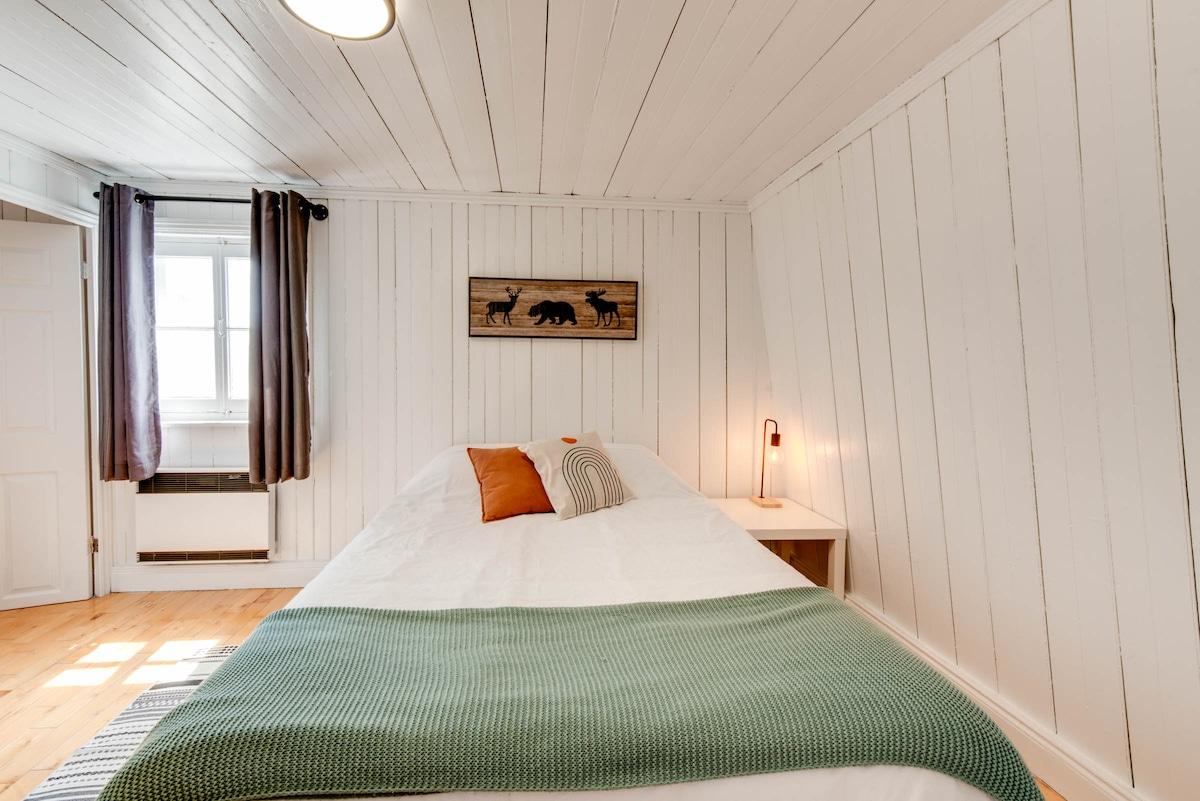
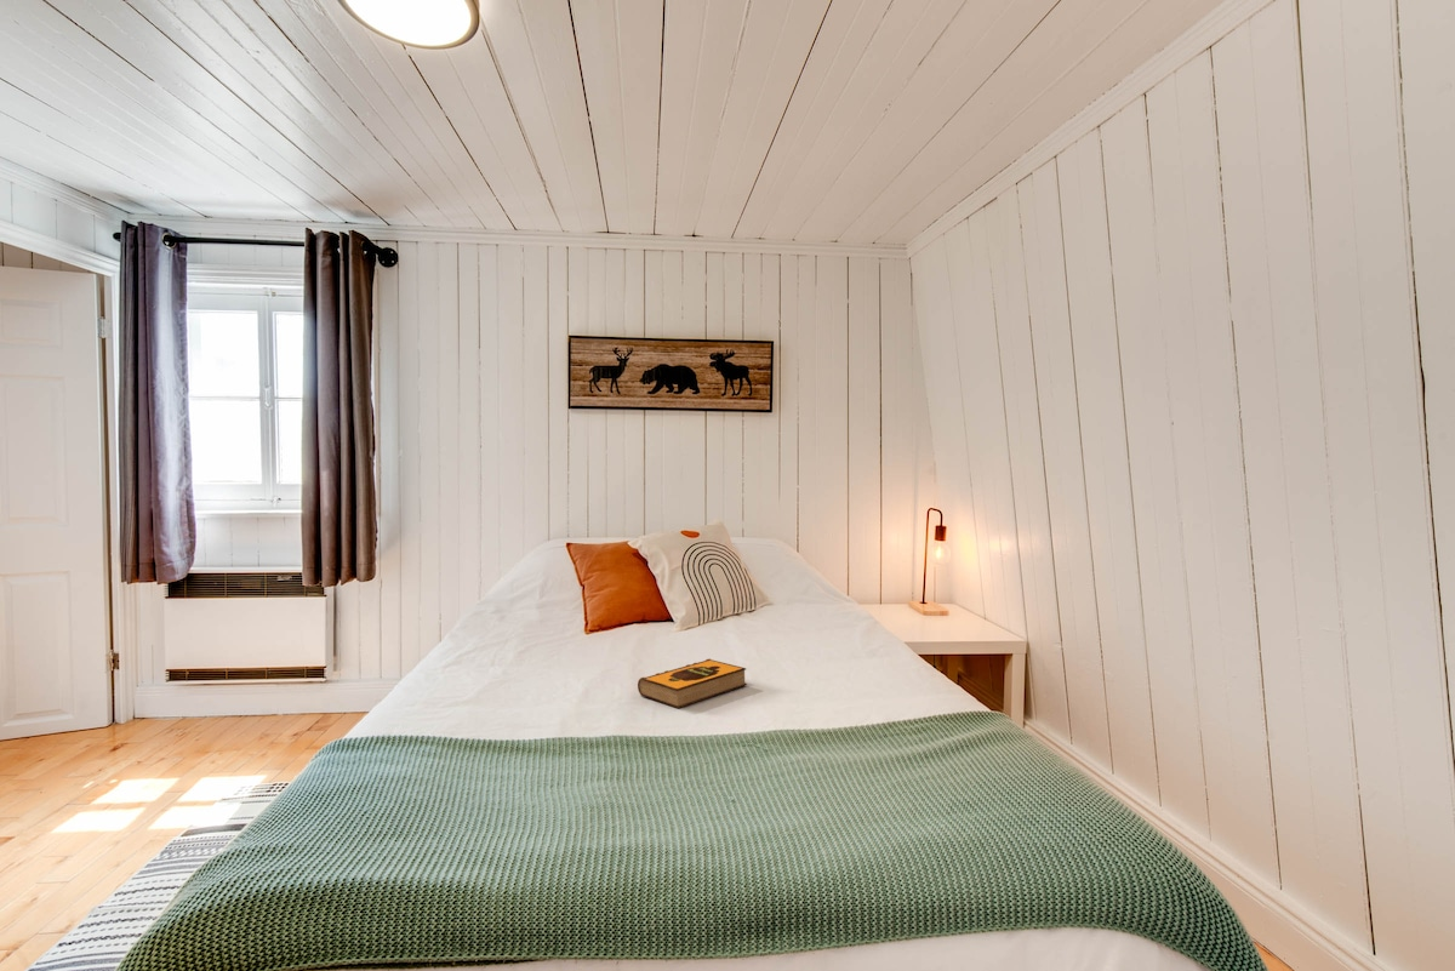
+ hardback book [637,658,748,709]
